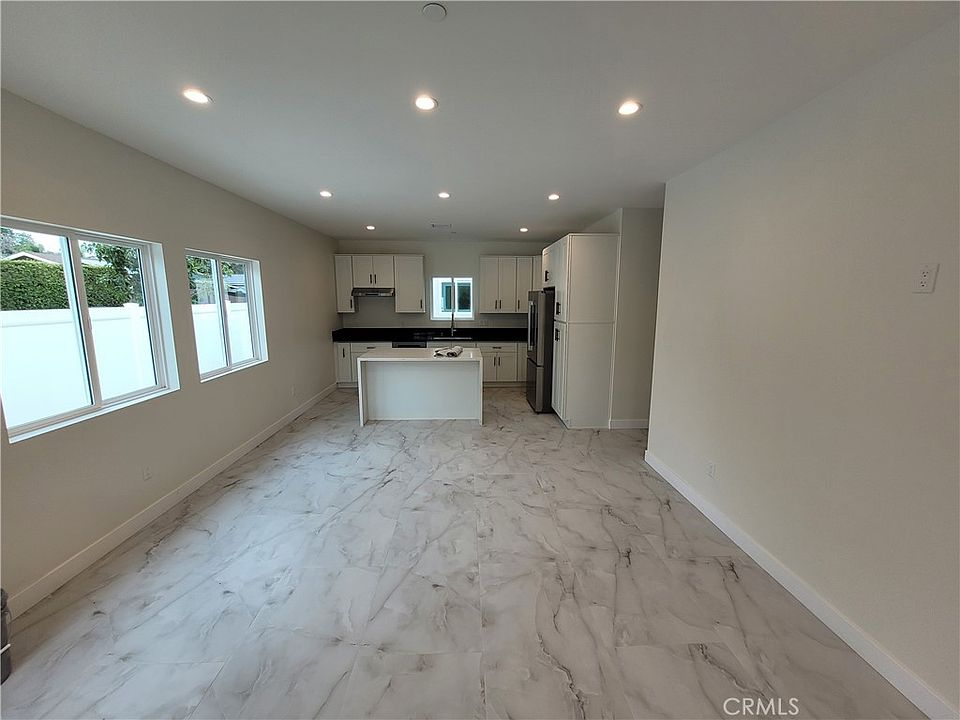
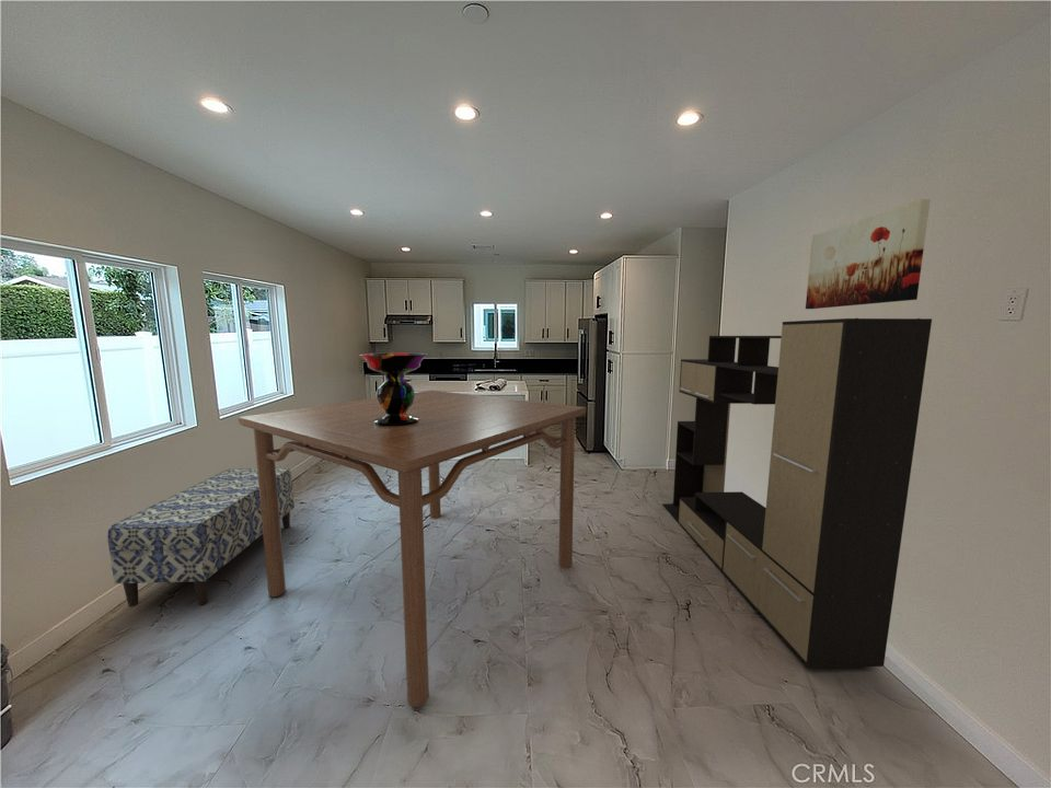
+ bench [106,467,296,607]
+ wall art [805,198,931,310]
+ decorative bowl [358,351,428,427]
+ media console [661,317,933,670]
+ dining table [238,390,587,708]
